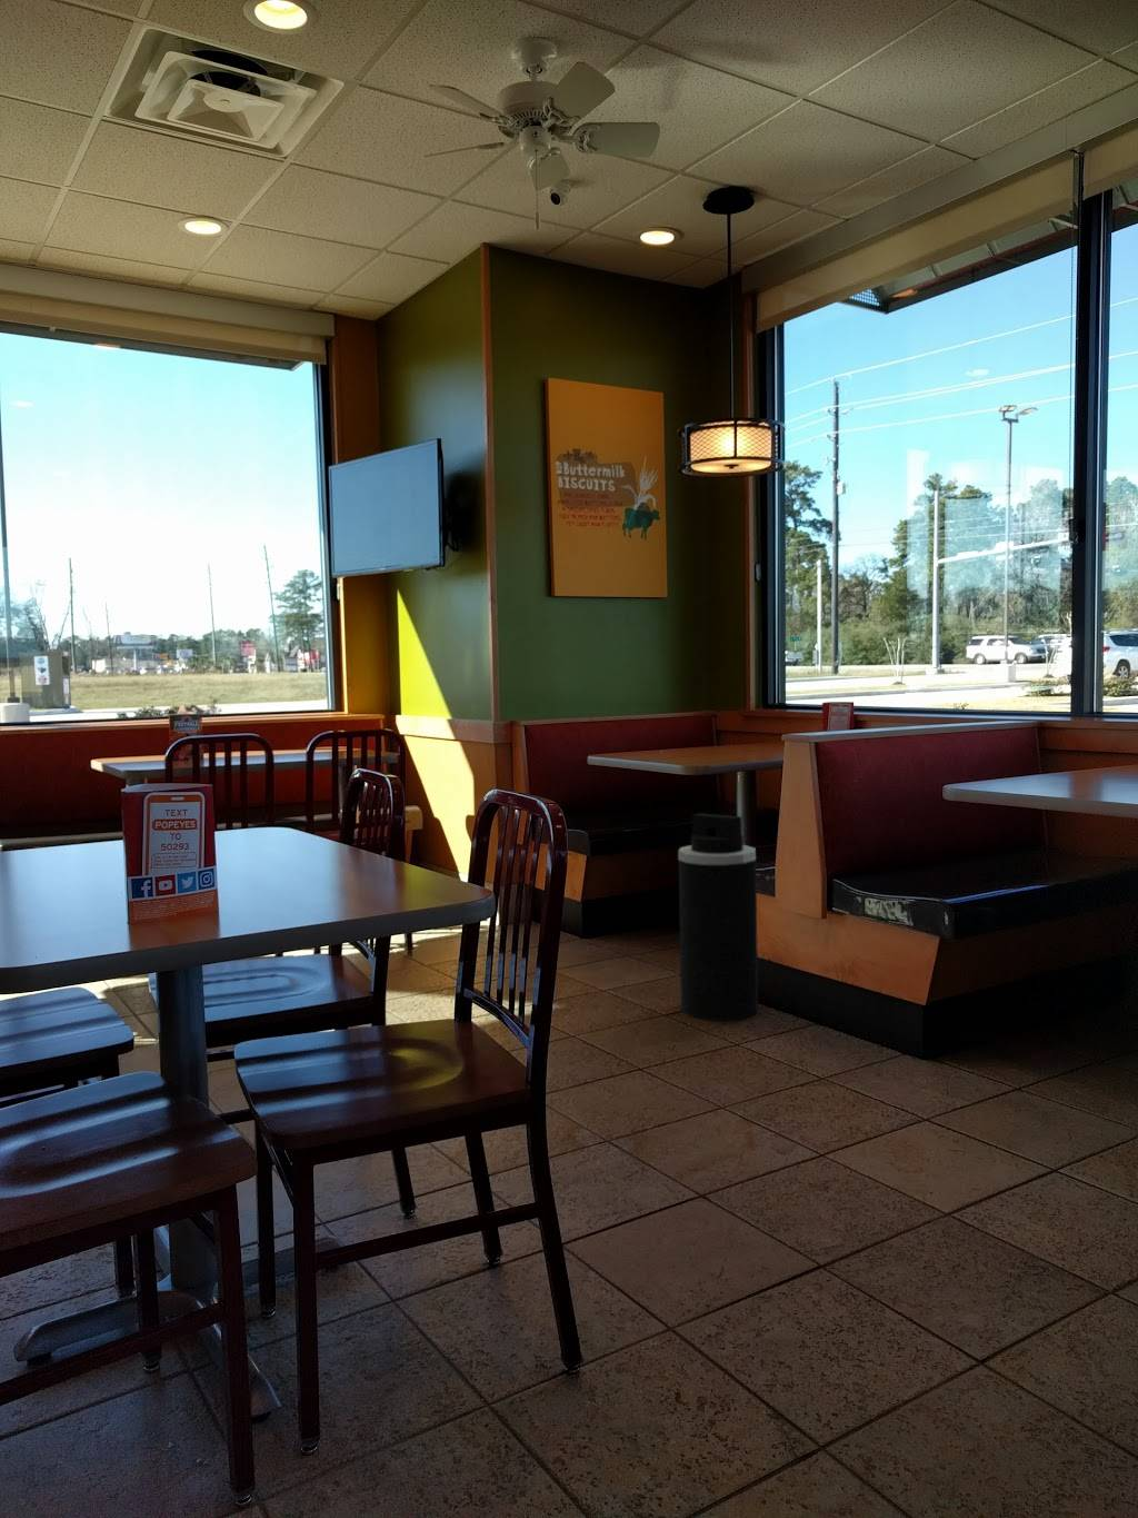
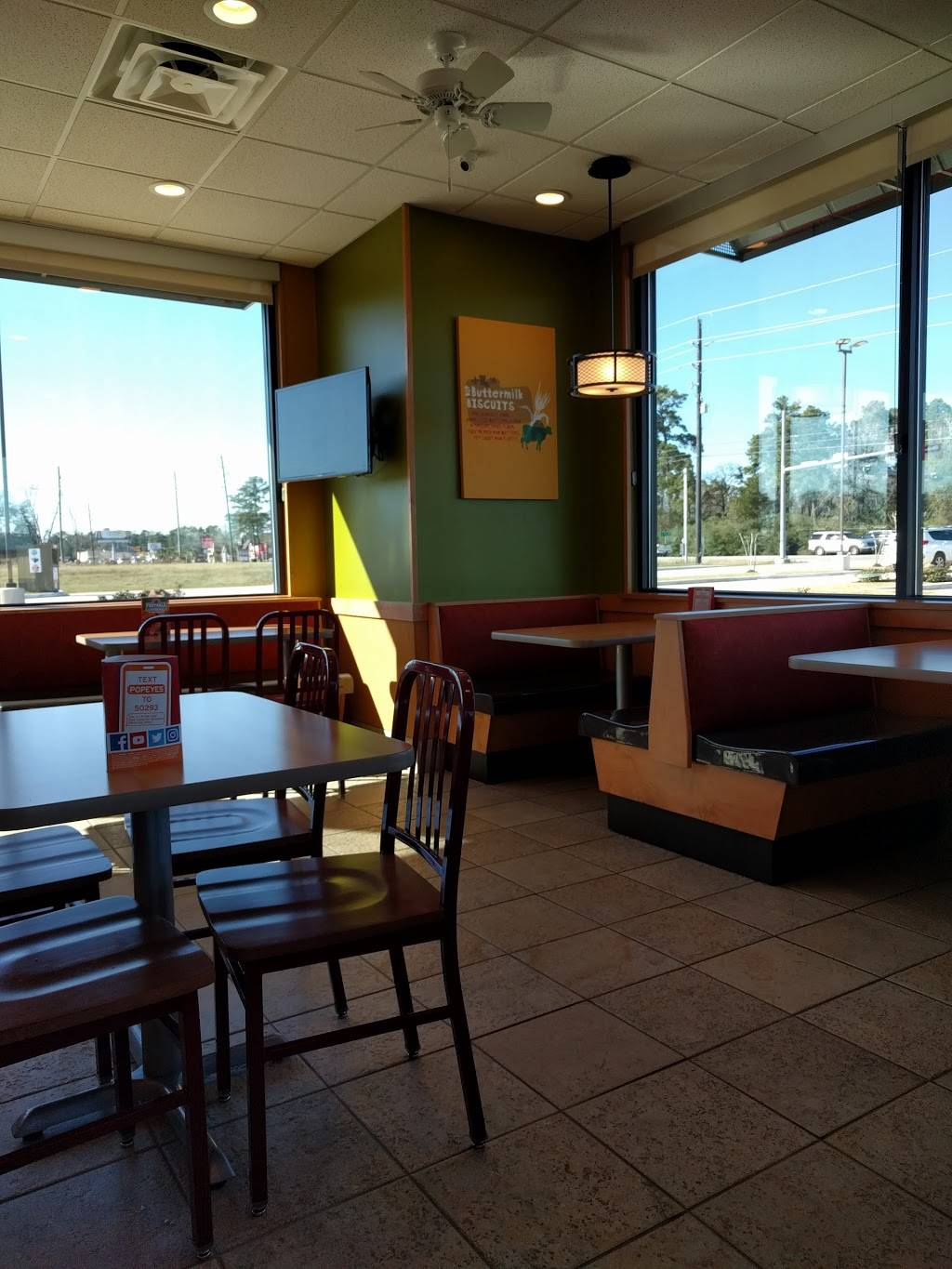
- trash can [677,812,759,1022]
